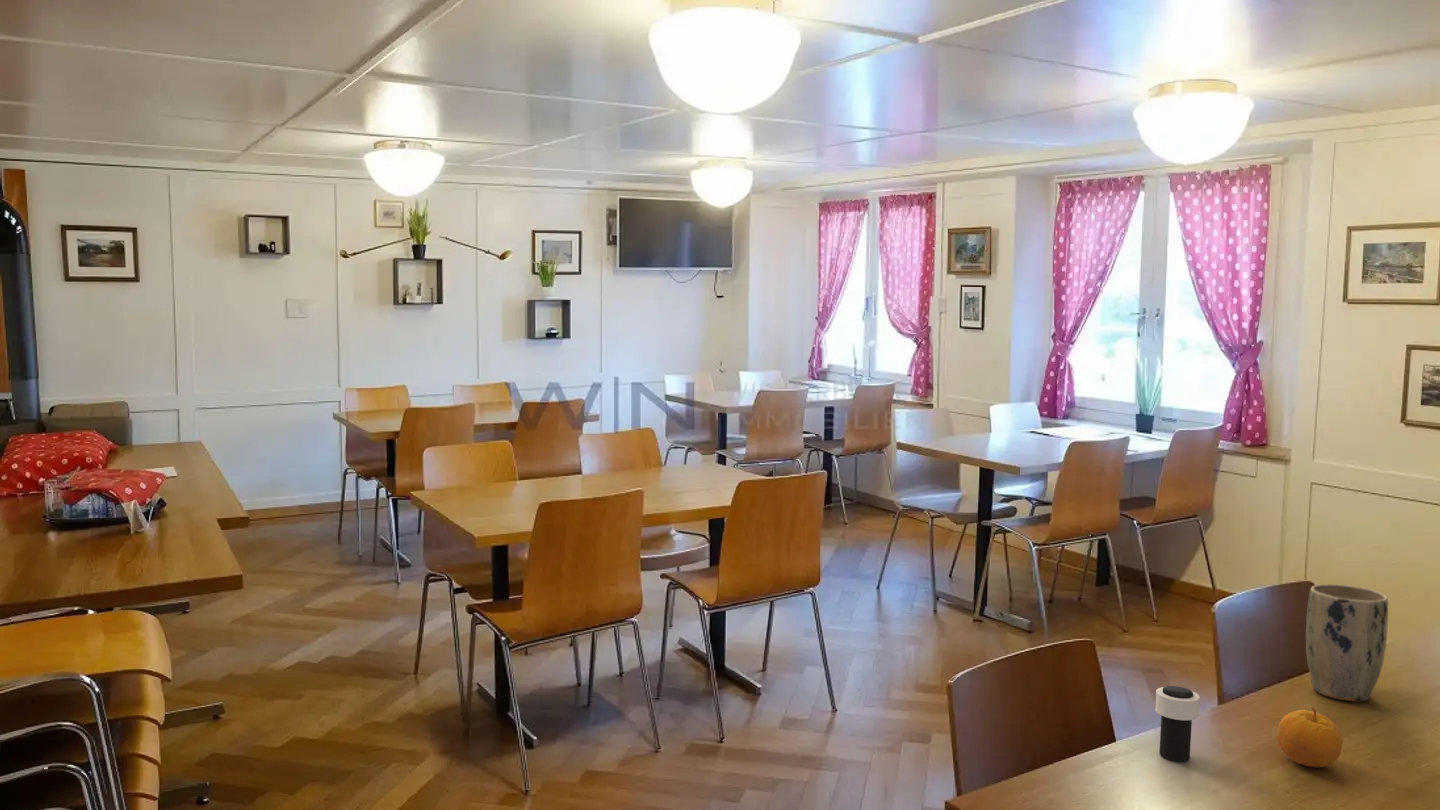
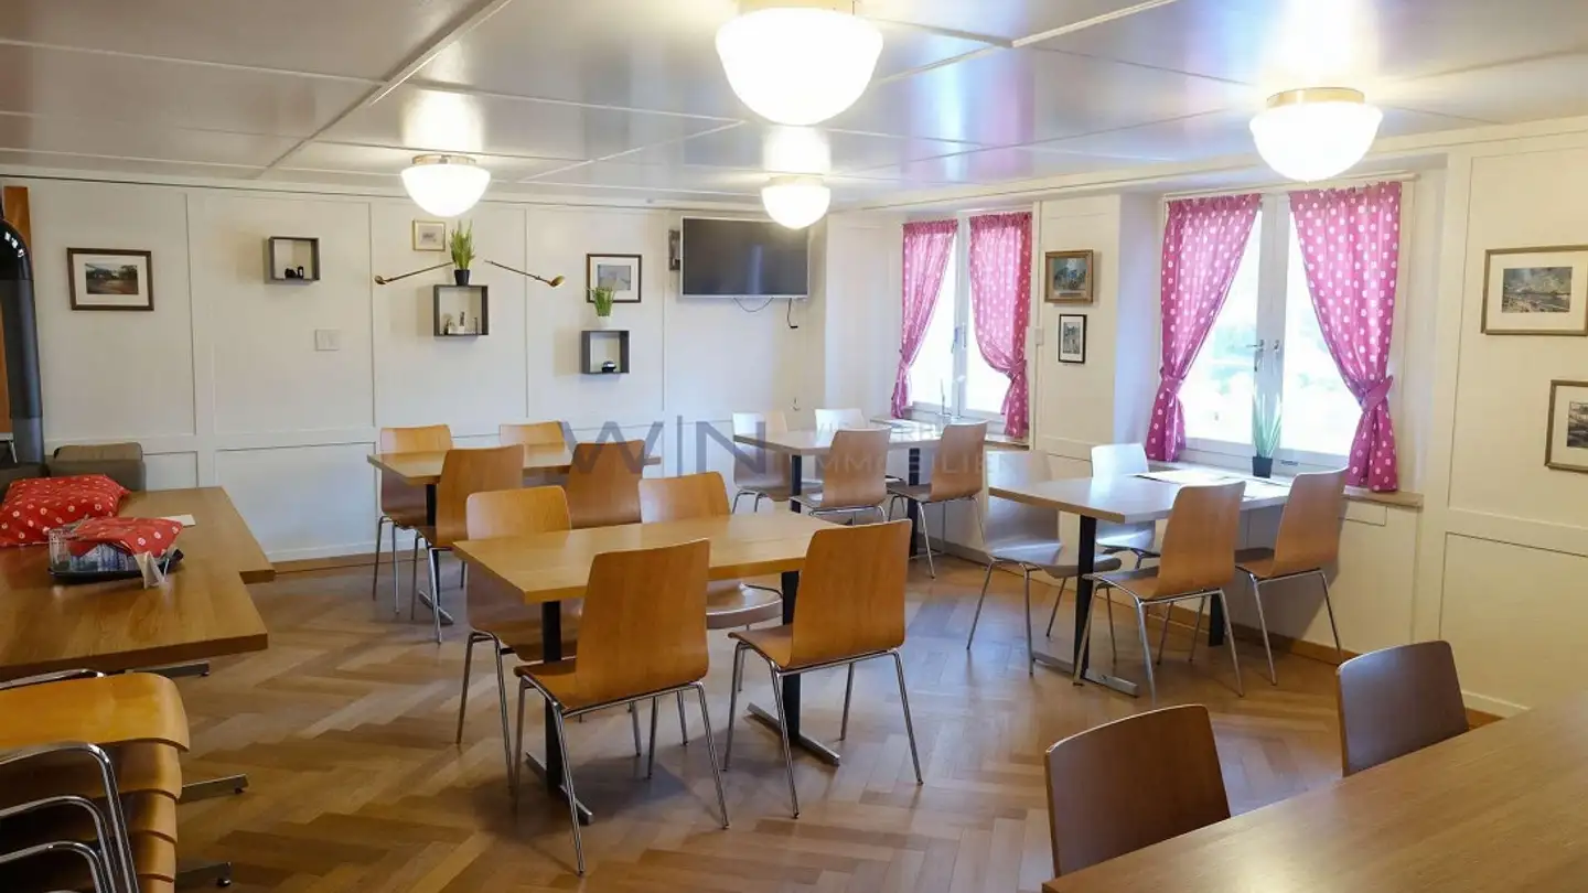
- plant pot [1305,583,1389,702]
- cup [1154,685,1201,762]
- fruit [1276,706,1343,769]
